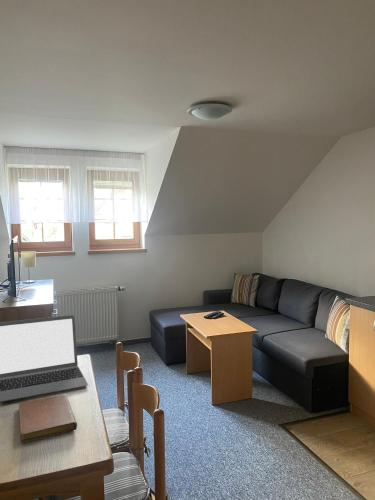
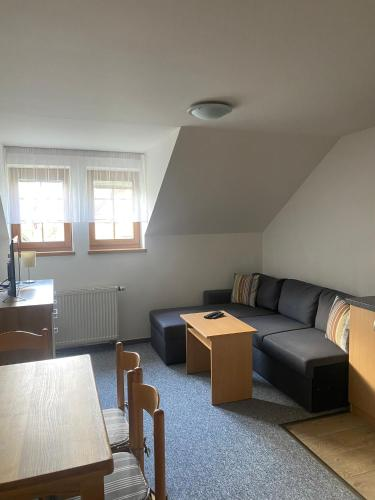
- notebook [18,394,78,443]
- laptop [0,314,89,403]
